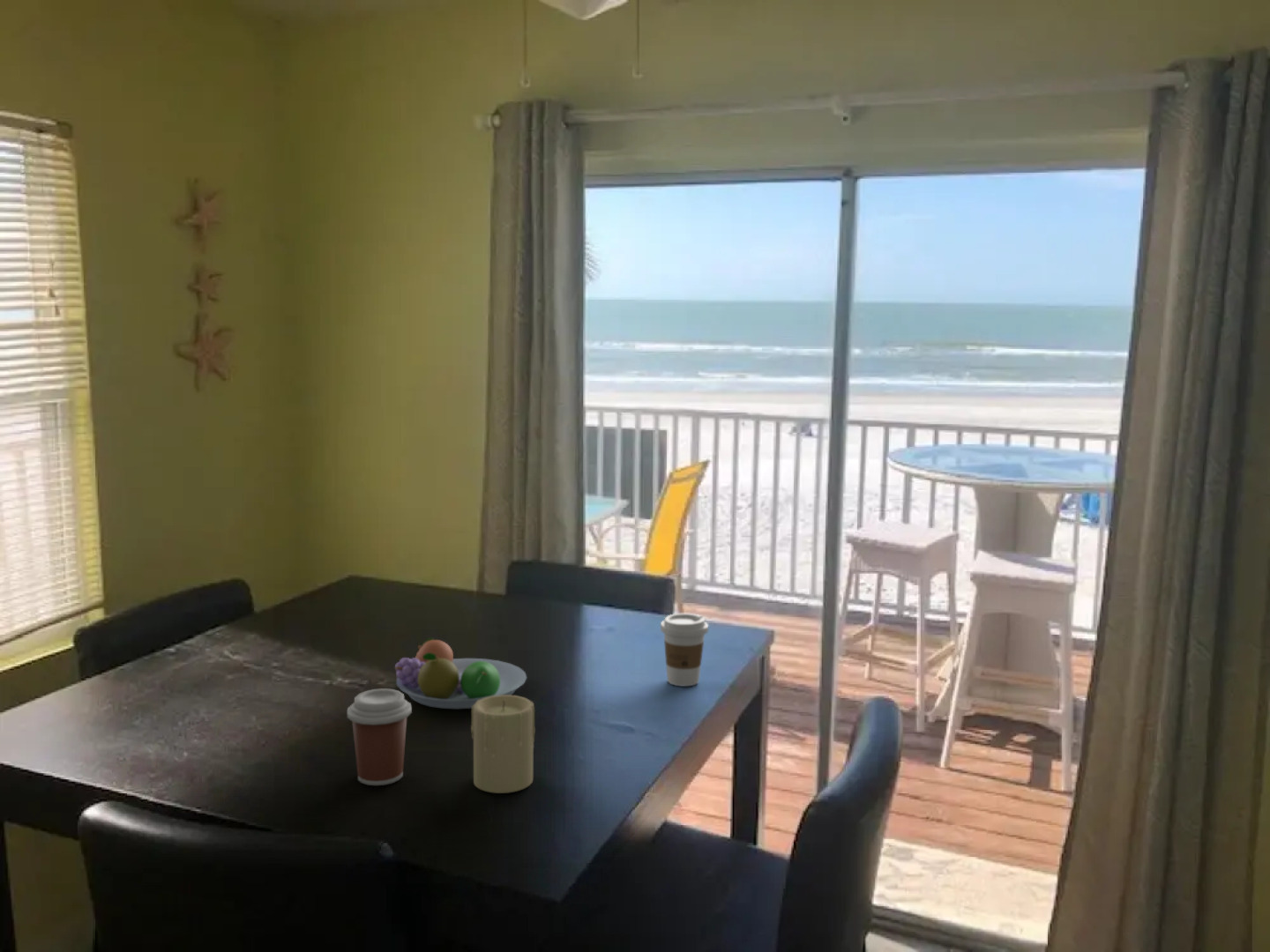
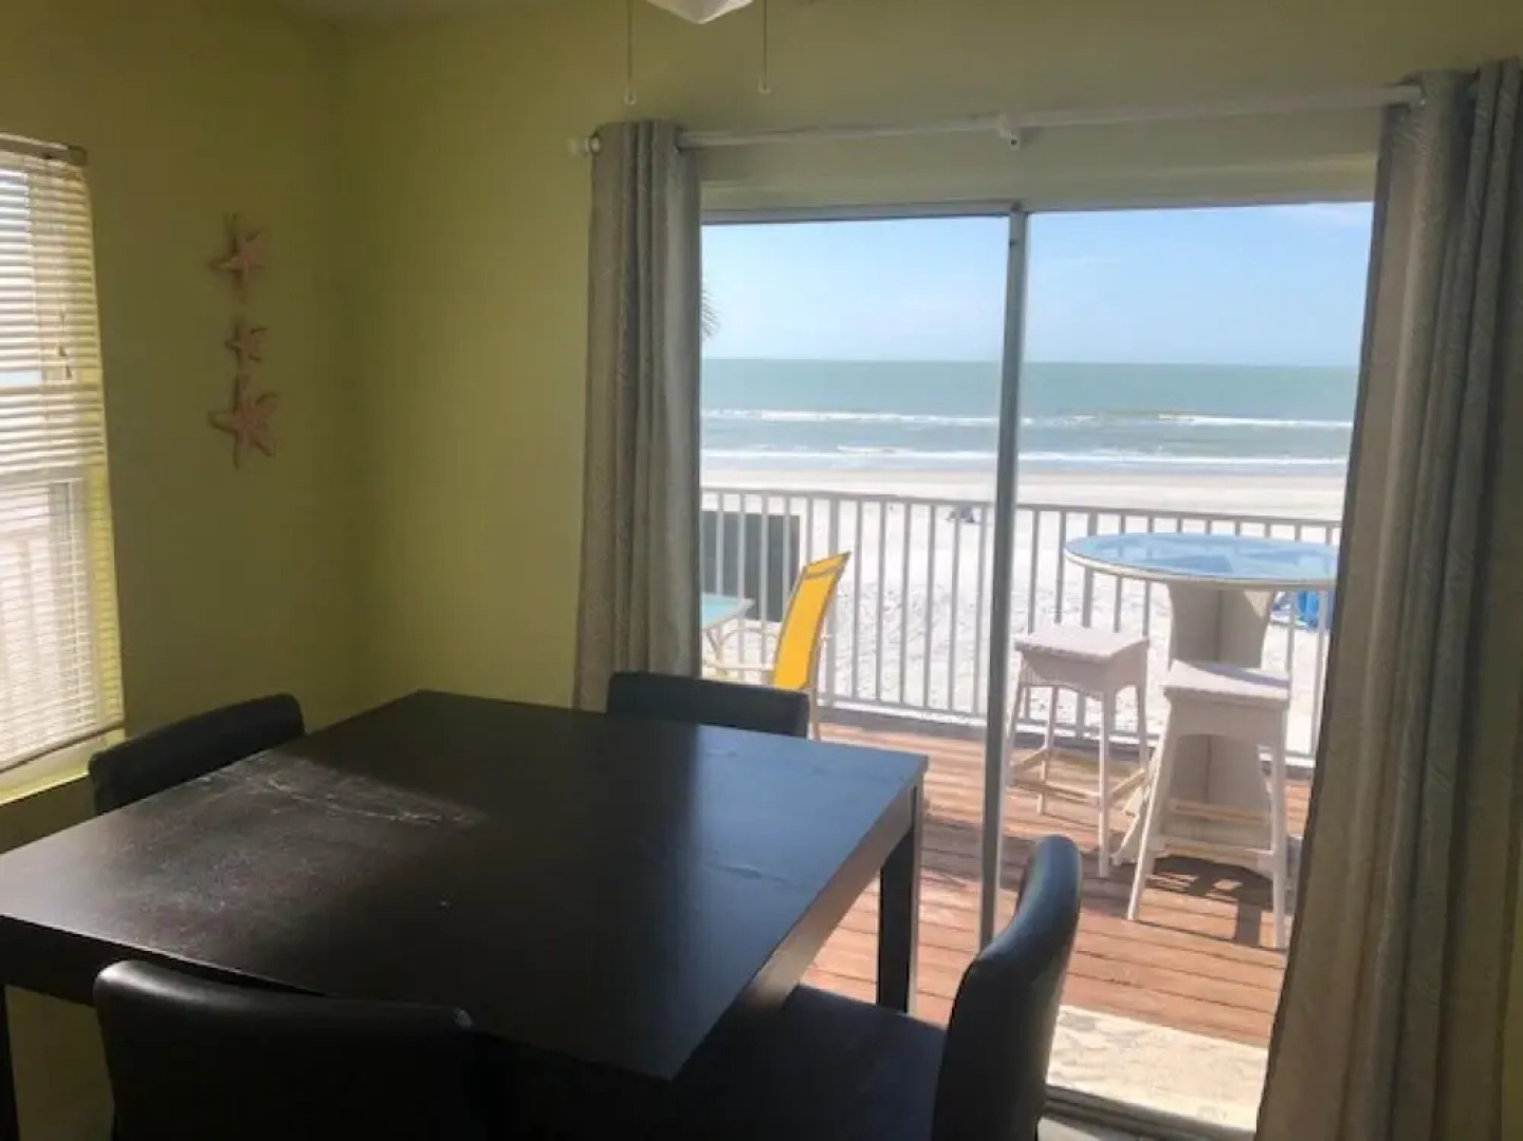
- coffee cup [660,613,709,687]
- fruit bowl [394,637,527,710]
- coffee cup [347,688,413,786]
- candle [470,695,536,794]
